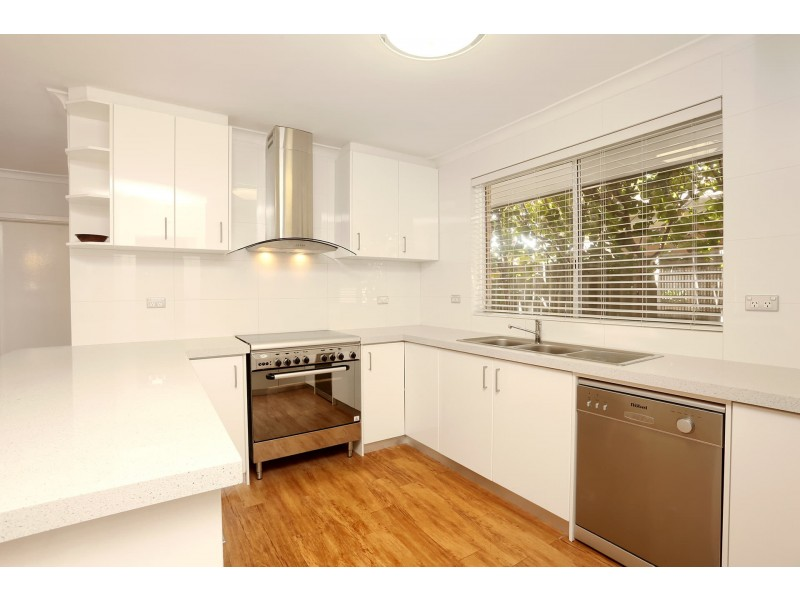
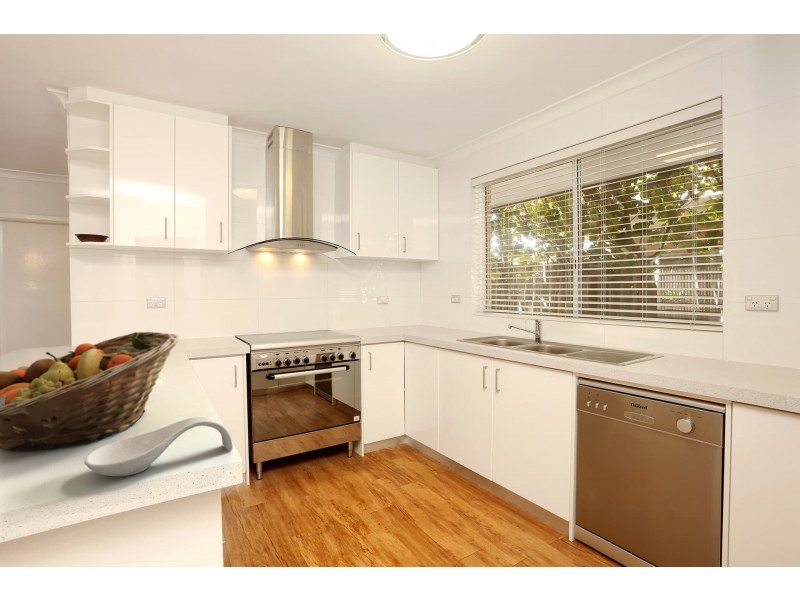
+ fruit basket [0,331,180,451]
+ spoon rest [83,416,234,477]
